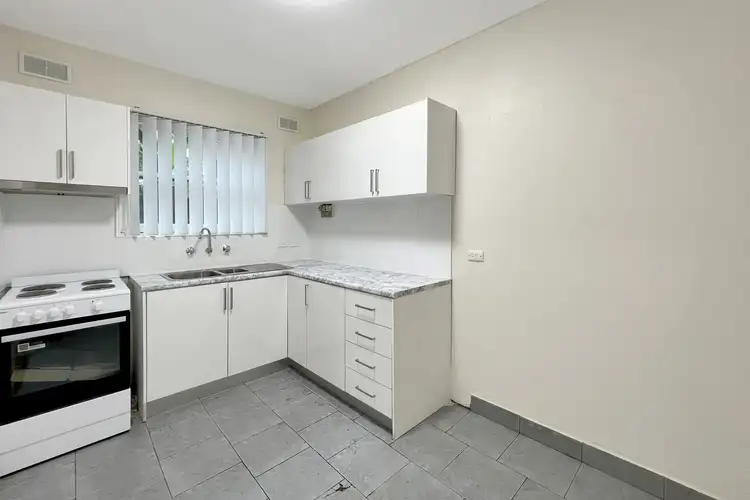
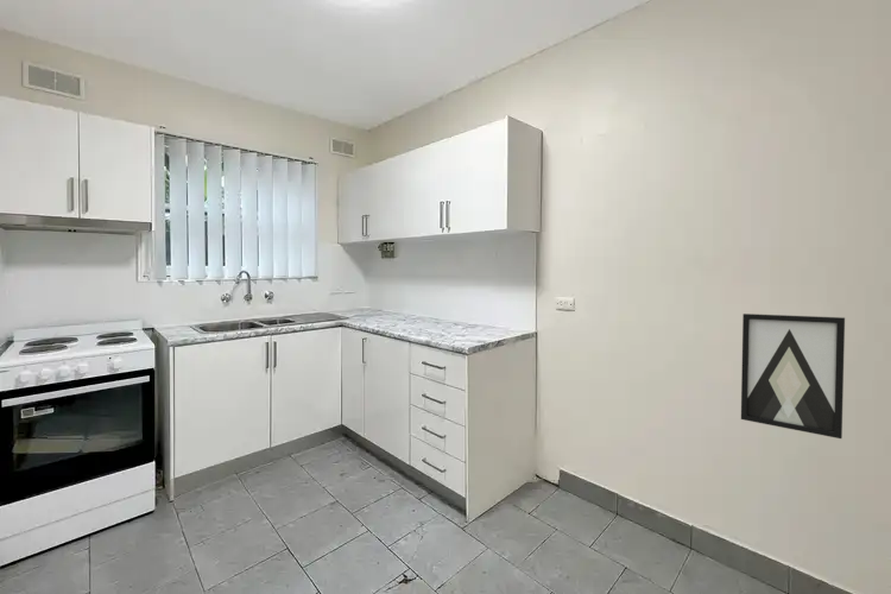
+ wall art [740,312,846,440]
